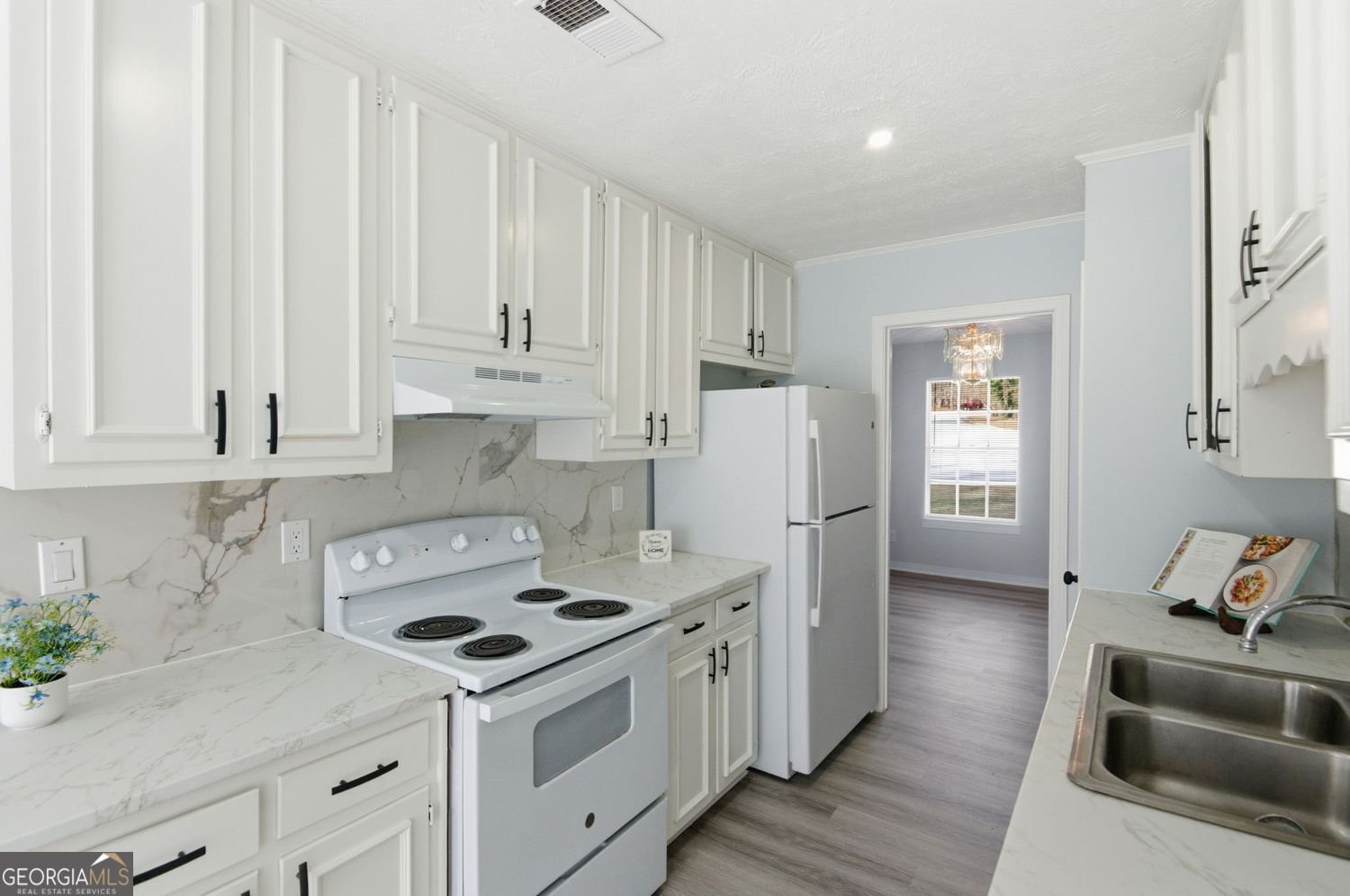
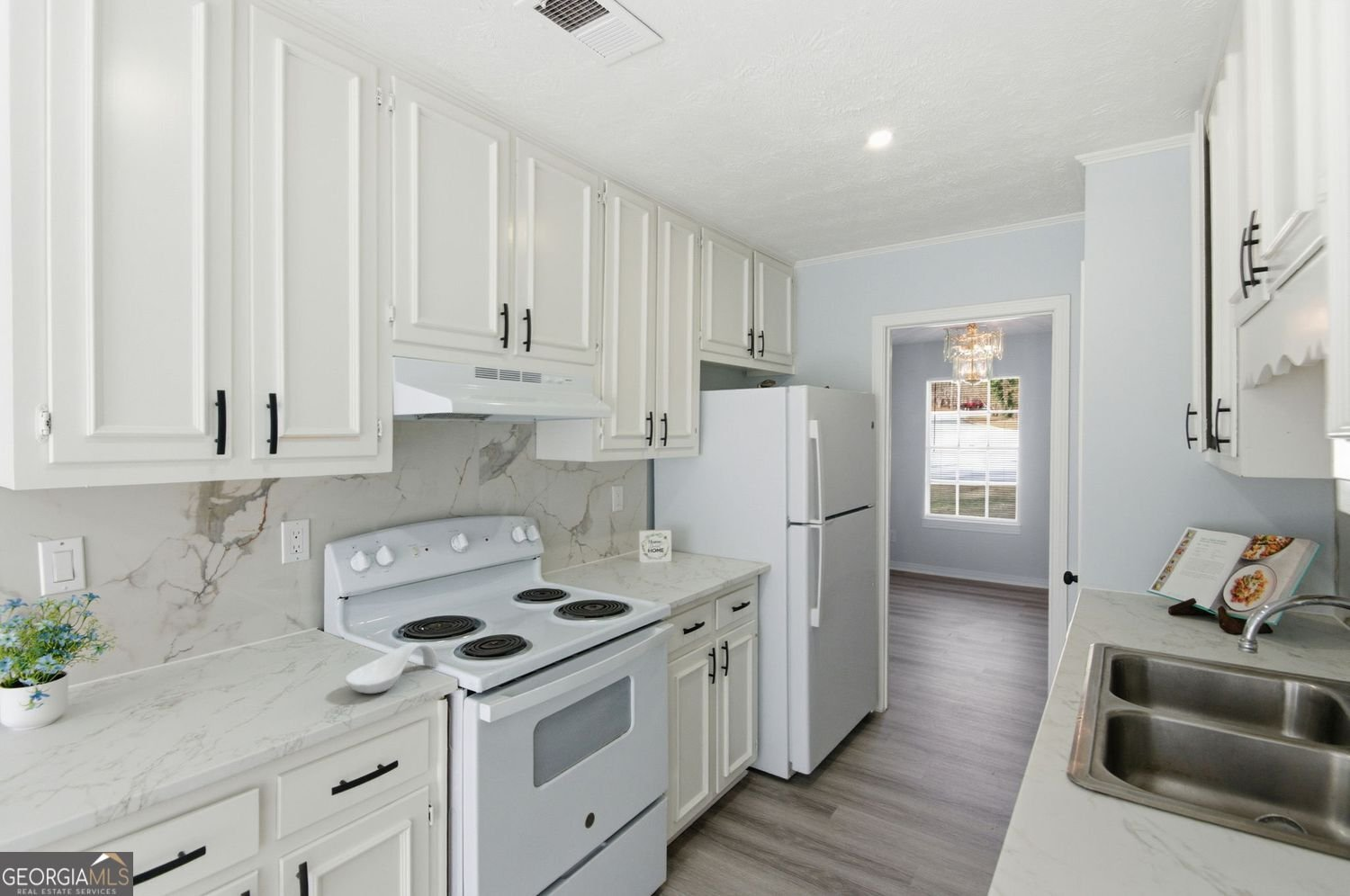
+ spoon rest [344,641,439,694]
